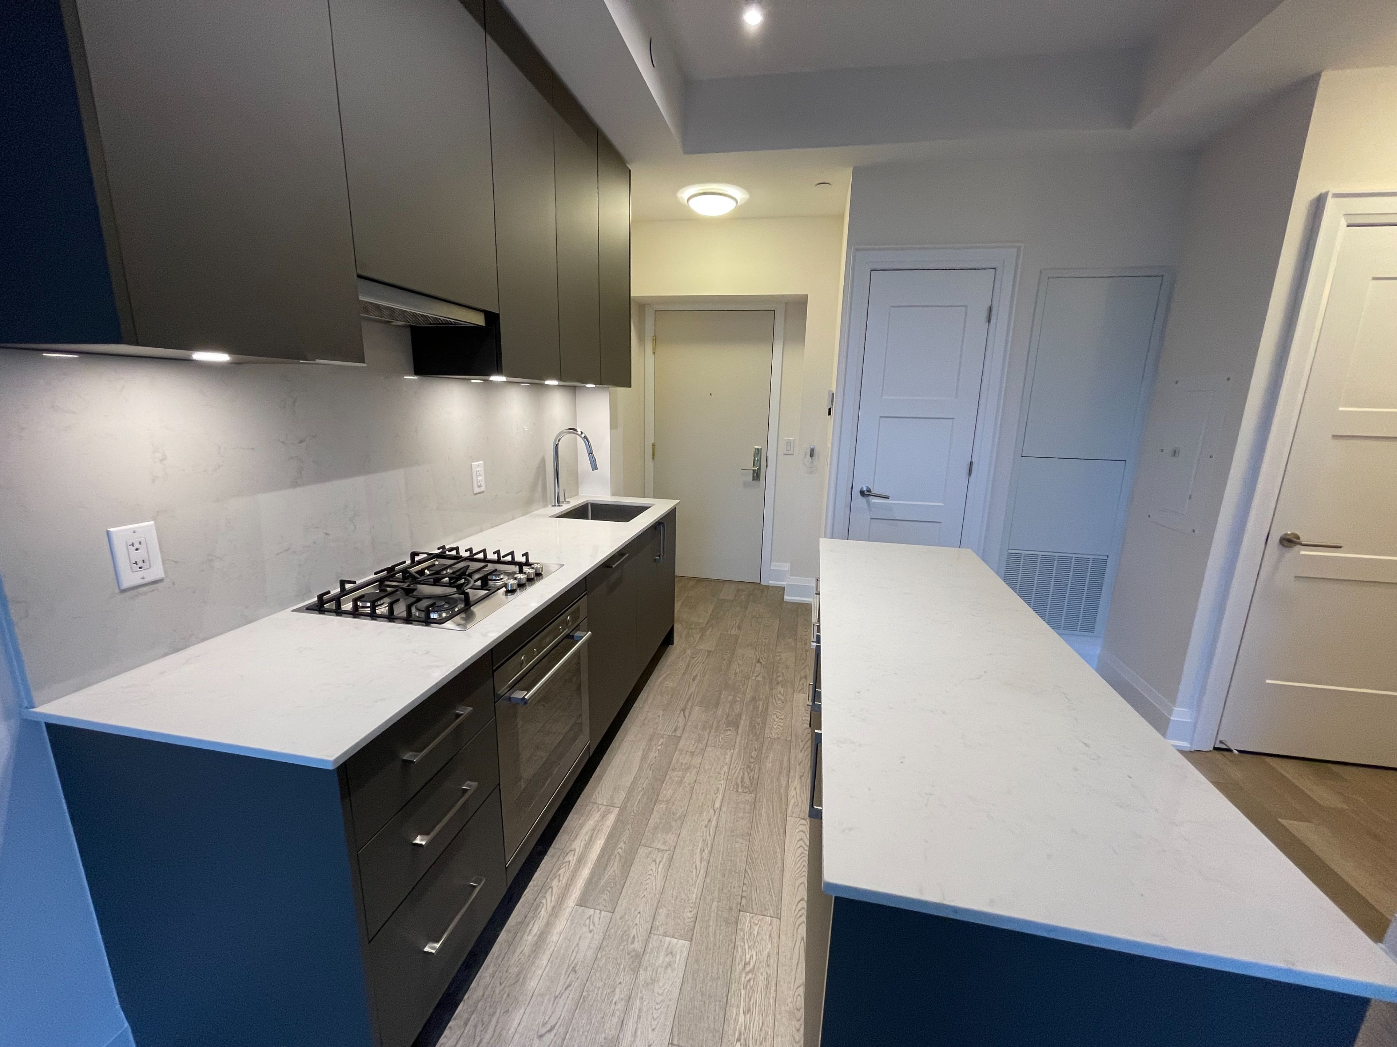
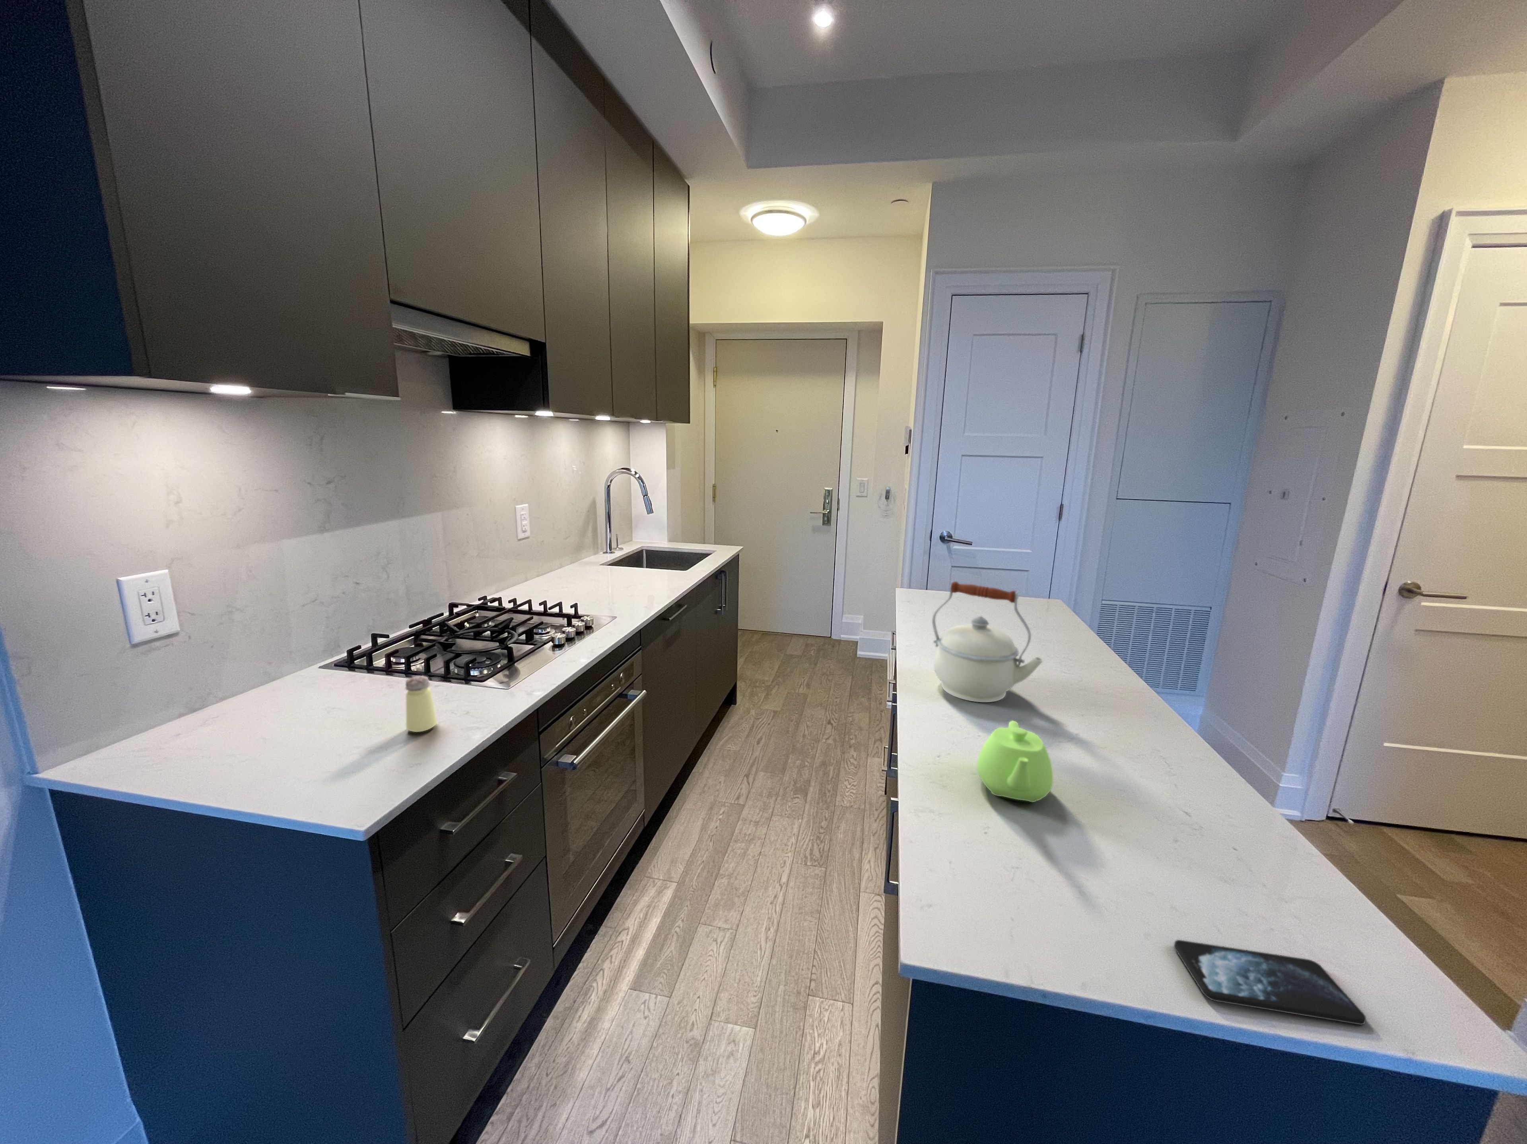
+ kettle [932,582,1044,703]
+ teapot [976,720,1053,803]
+ smartphone [1174,940,1367,1025]
+ saltshaker [405,675,438,733]
